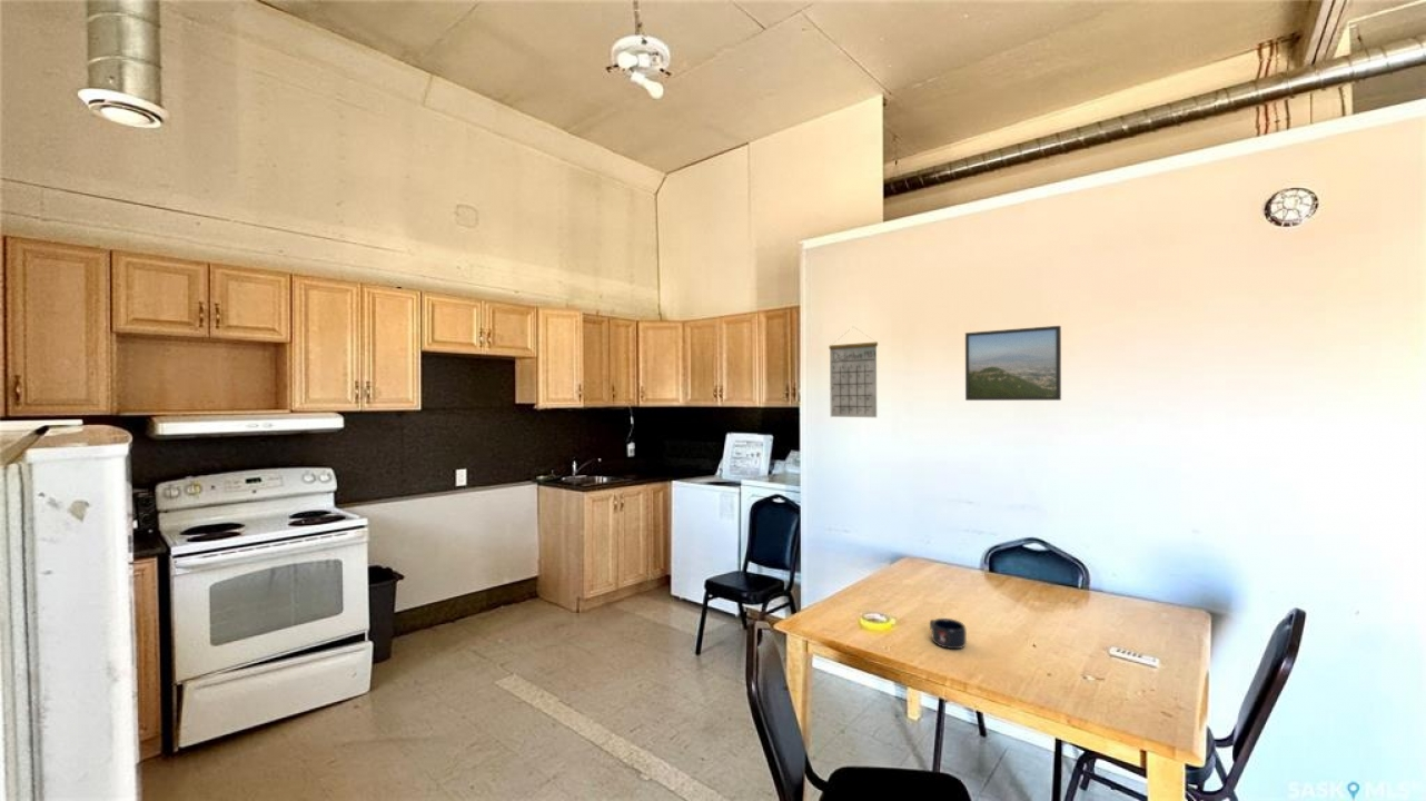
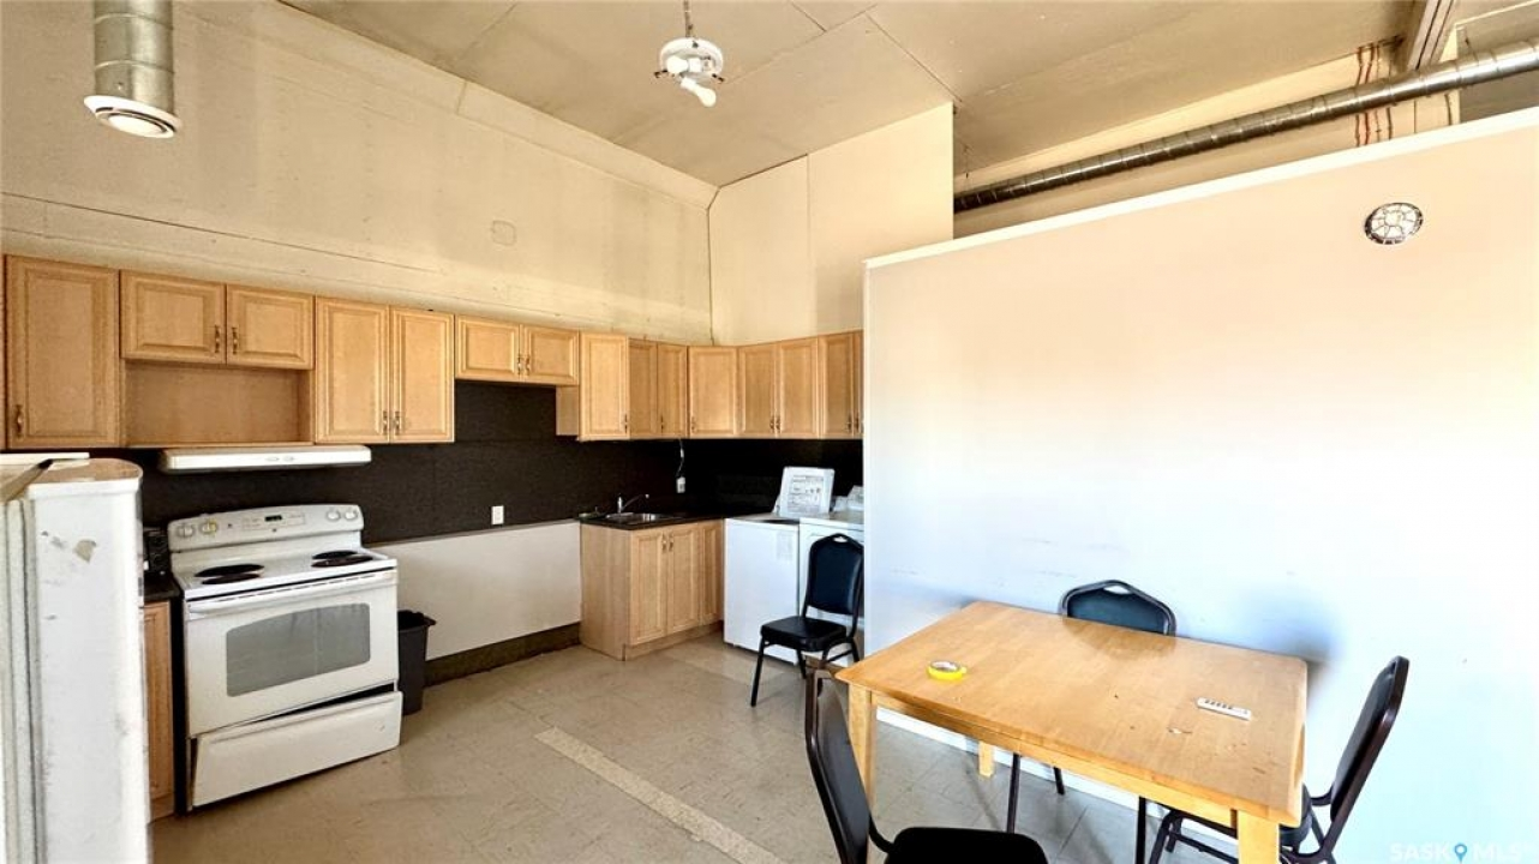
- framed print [964,325,1062,402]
- mug [929,617,968,650]
- calendar [828,326,879,418]
